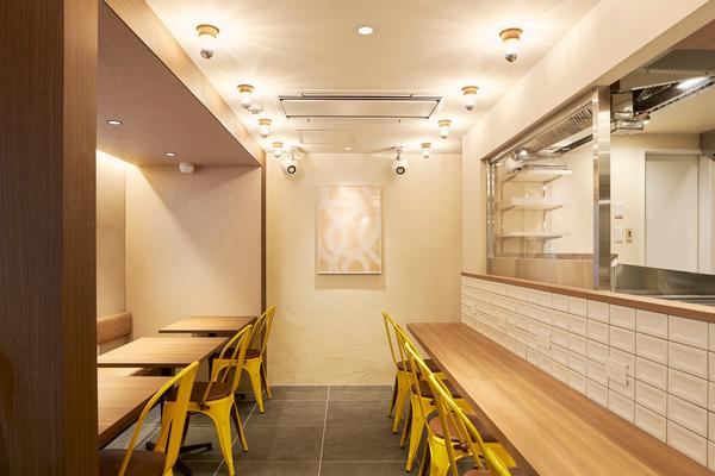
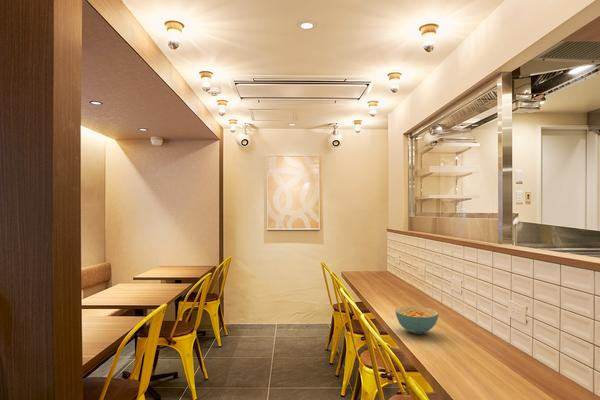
+ cereal bowl [394,305,439,335]
